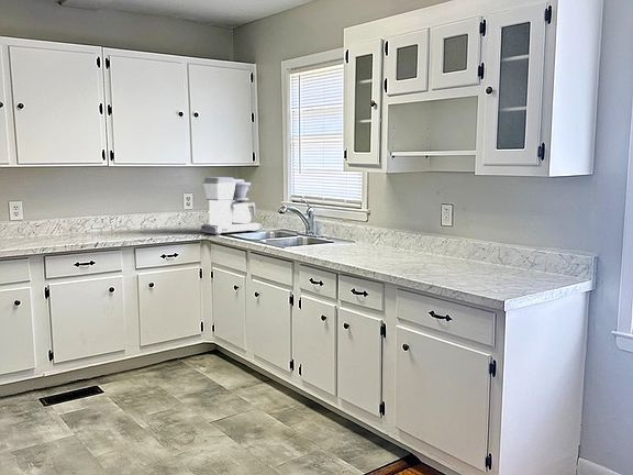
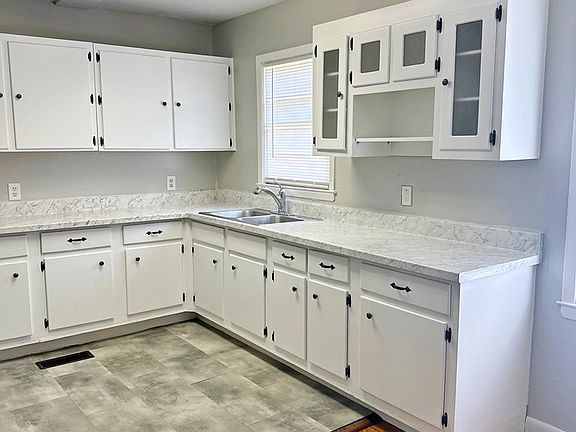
- coffee maker [200,176,263,236]
